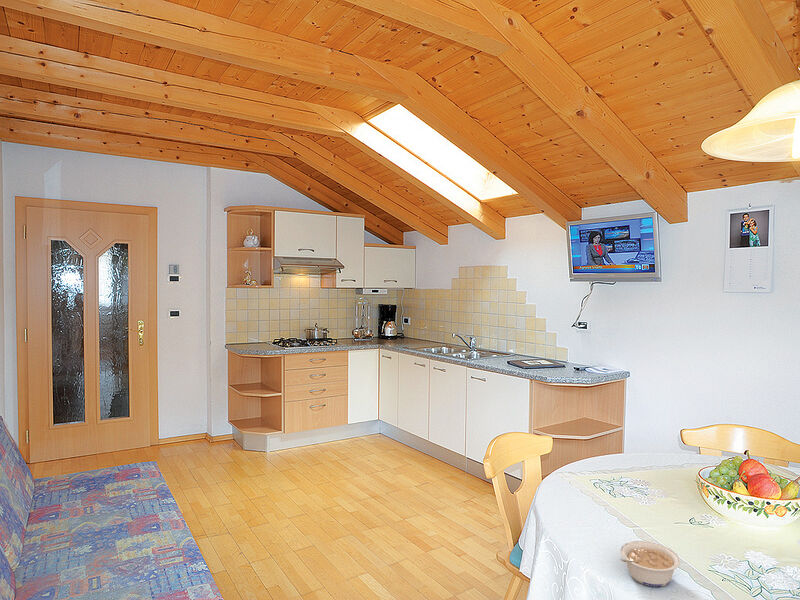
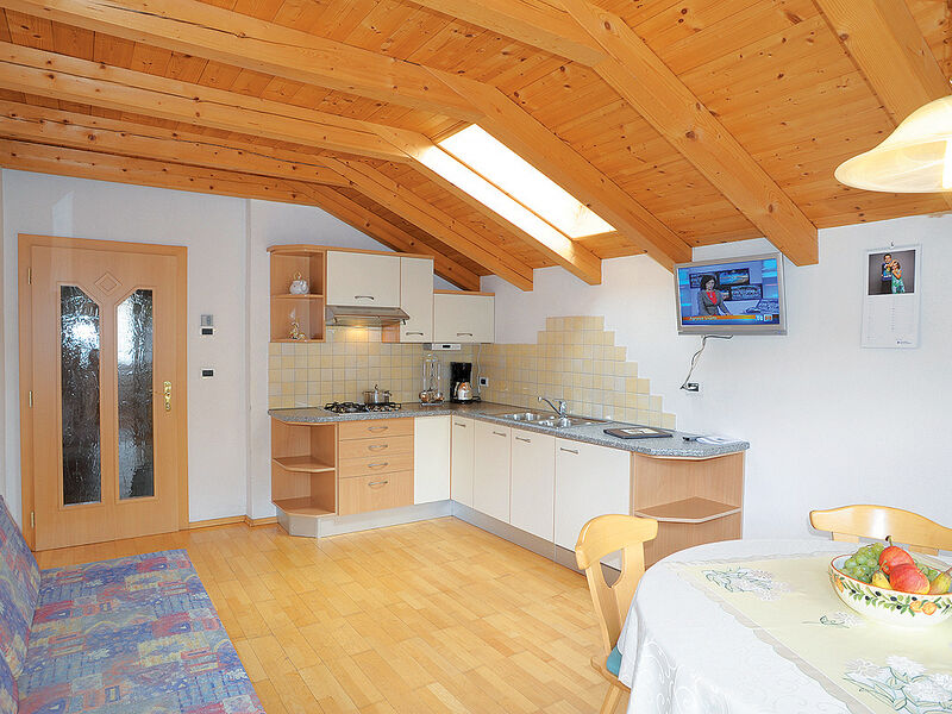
- legume [619,540,681,588]
